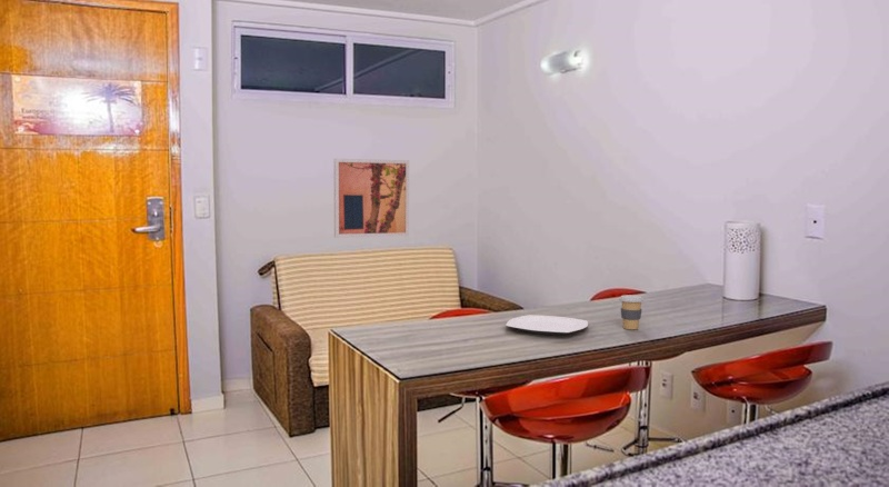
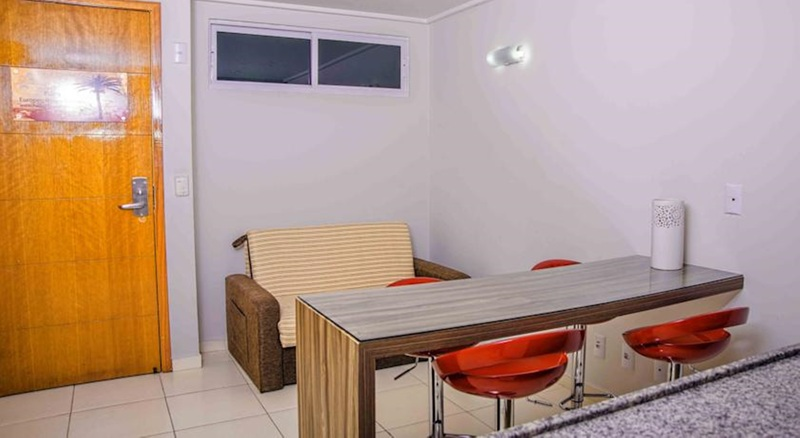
- plate [505,314,589,336]
- coffee cup [618,294,645,330]
- wall art [332,158,410,239]
